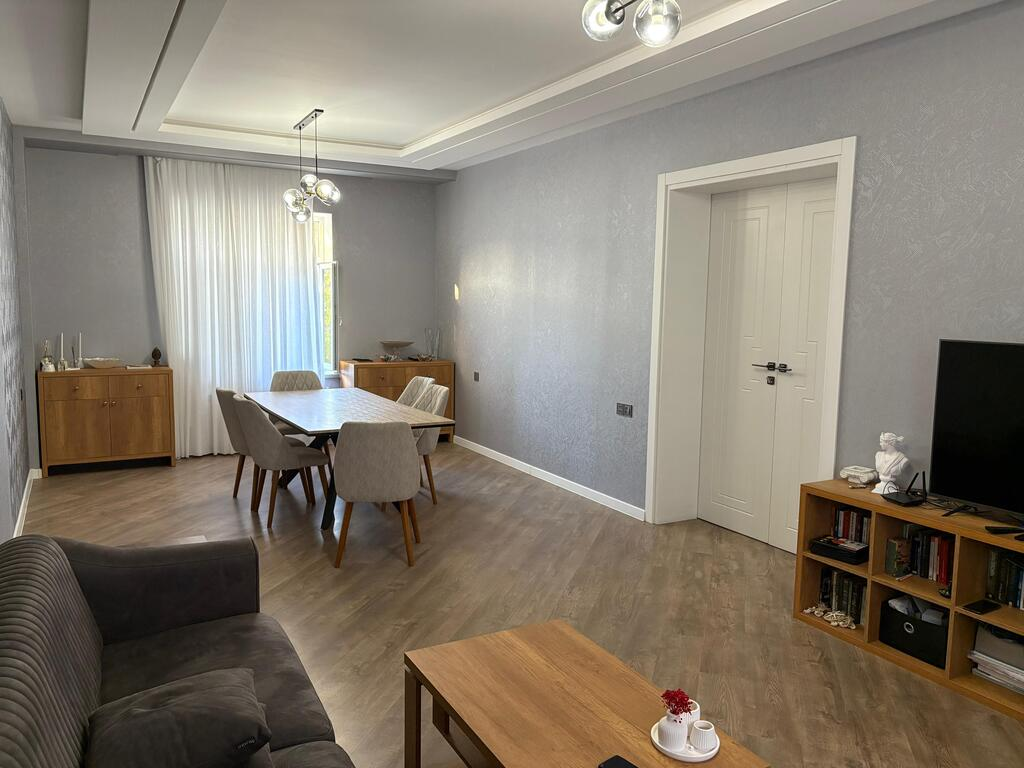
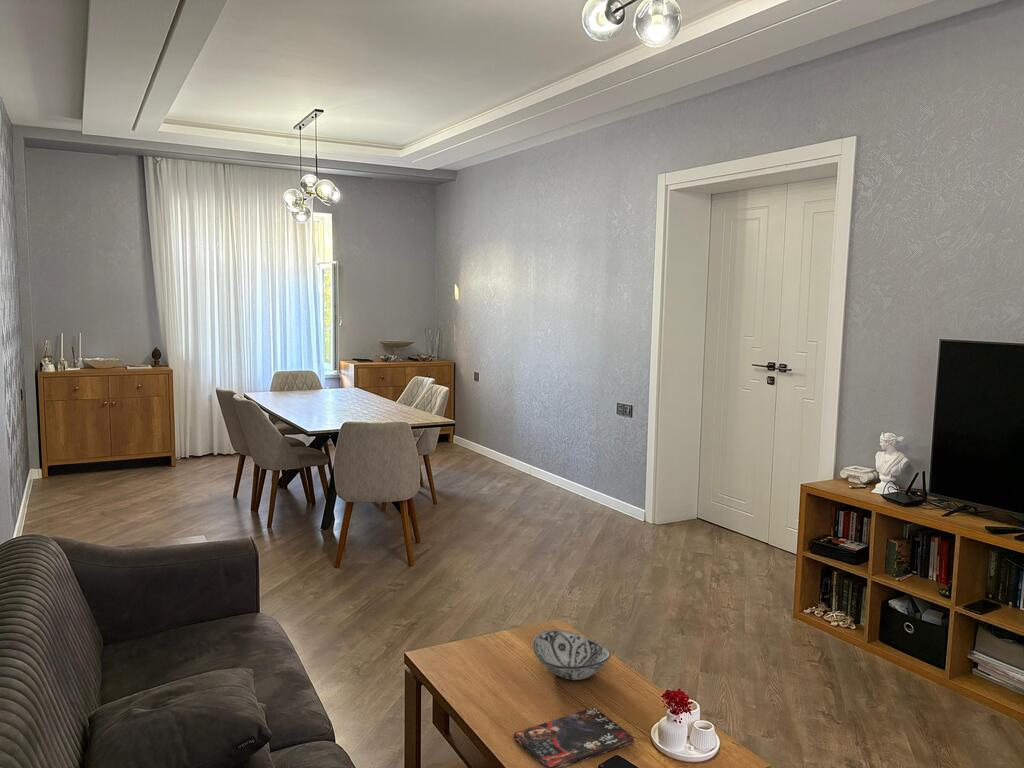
+ decorative bowl [531,629,612,681]
+ book [513,706,635,768]
